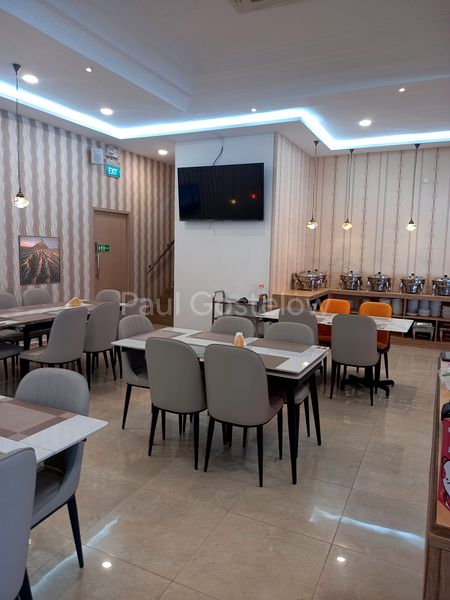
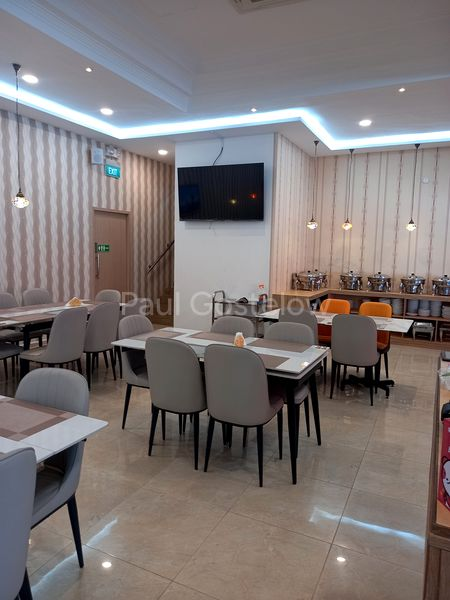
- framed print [17,234,62,287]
